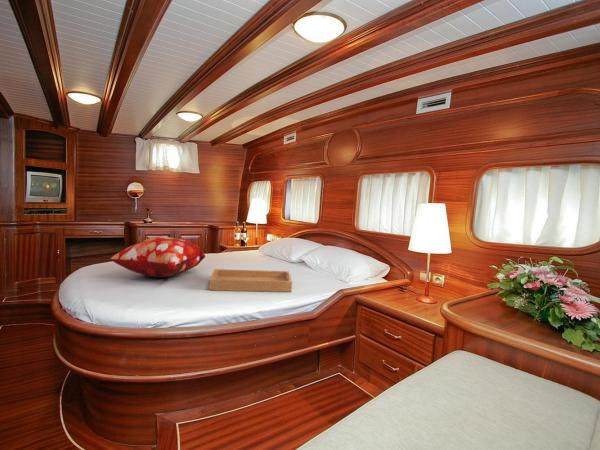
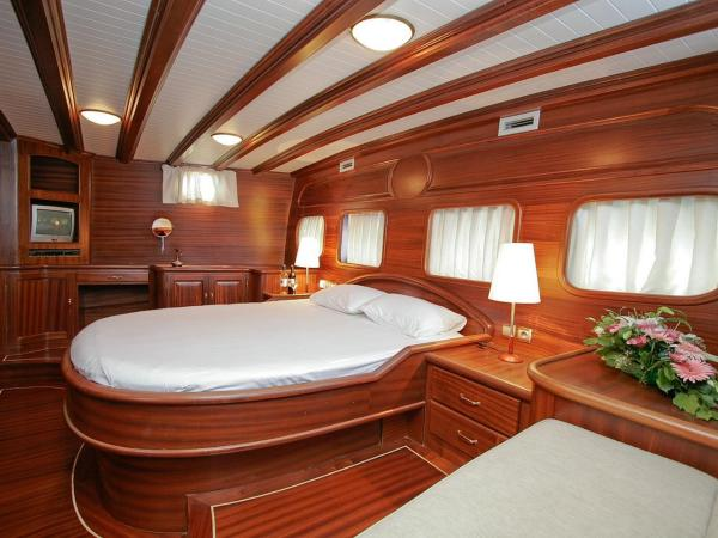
- serving tray [208,268,293,293]
- decorative pillow [110,236,206,279]
